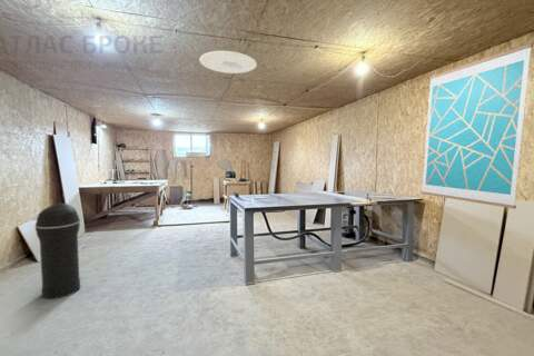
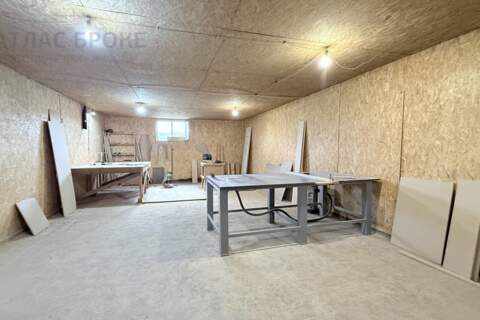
- trash can [34,202,81,300]
- wall art [421,42,534,210]
- ceiling light [198,50,258,75]
